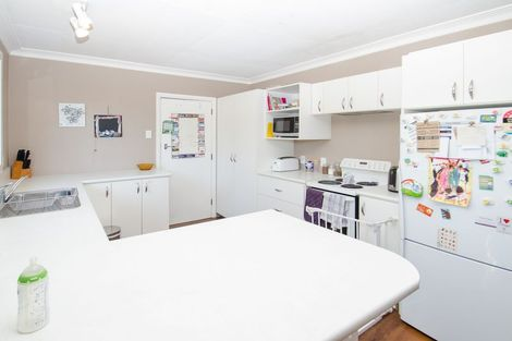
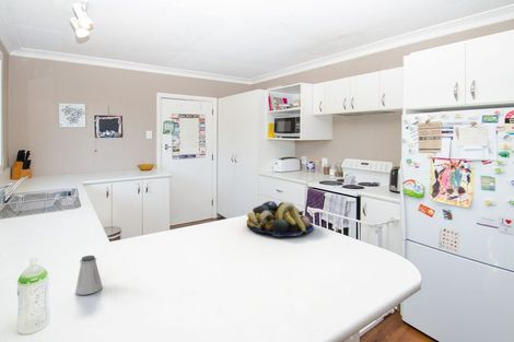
+ fruit bowl [245,200,315,237]
+ saltshaker [74,255,103,296]
